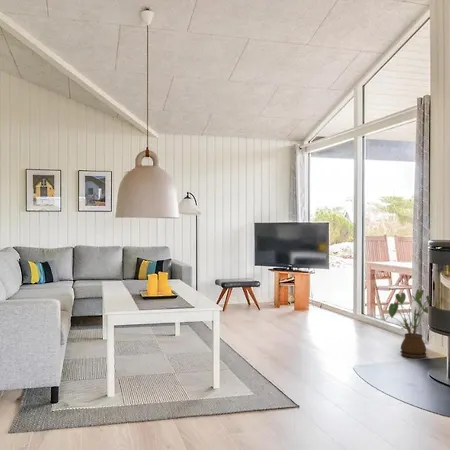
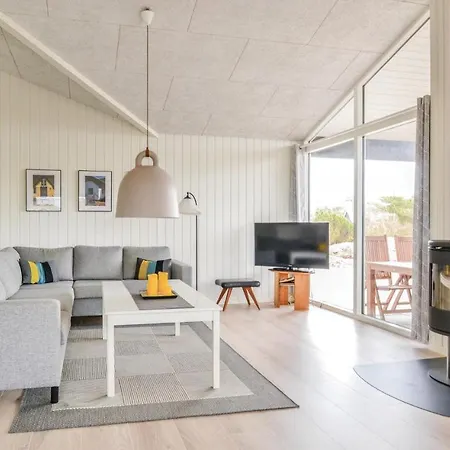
- house plant [384,288,430,359]
